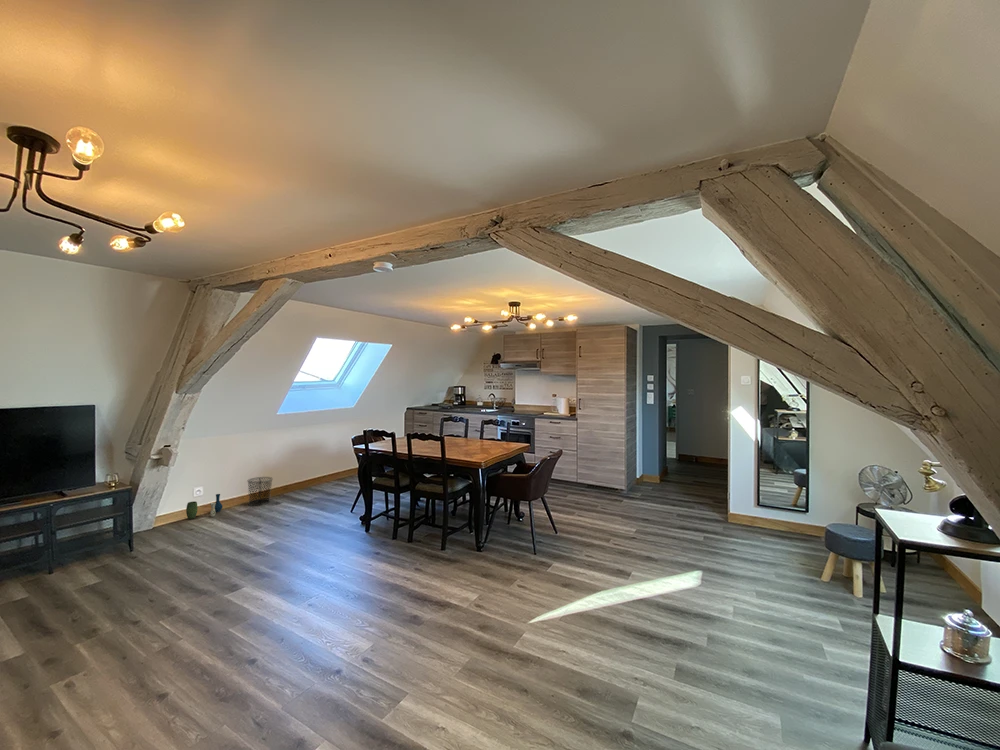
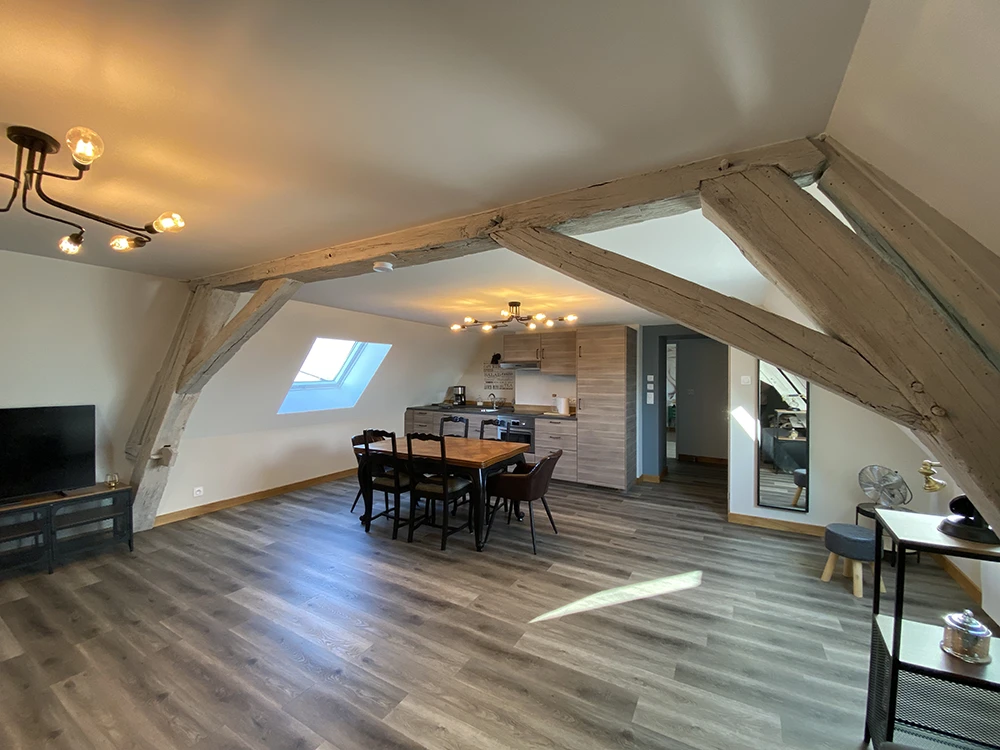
- vase [185,493,224,520]
- waste bin [246,476,274,507]
